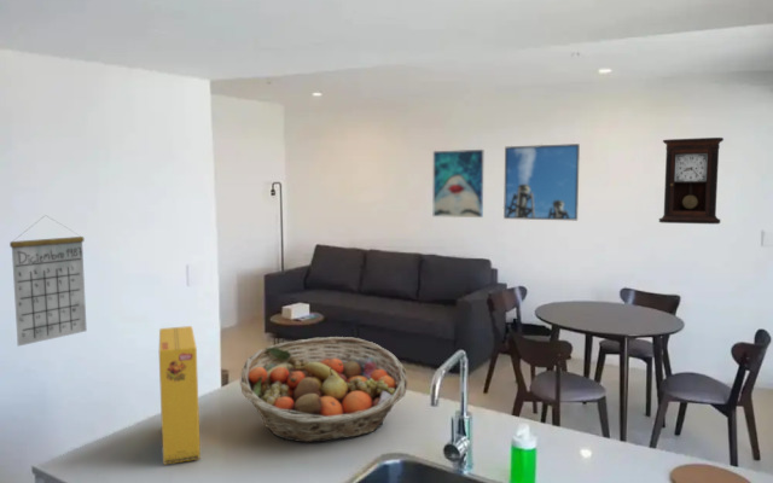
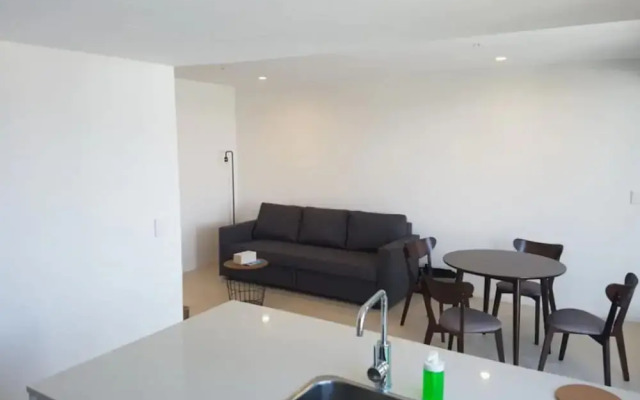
- calendar [8,214,88,348]
- fruit basket [239,336,409,443]
- cereal box [158,325,202,465]
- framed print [502,142,581,221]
- wall art [432,149,484,219]
- pendulum clock [658,136,725,225]
